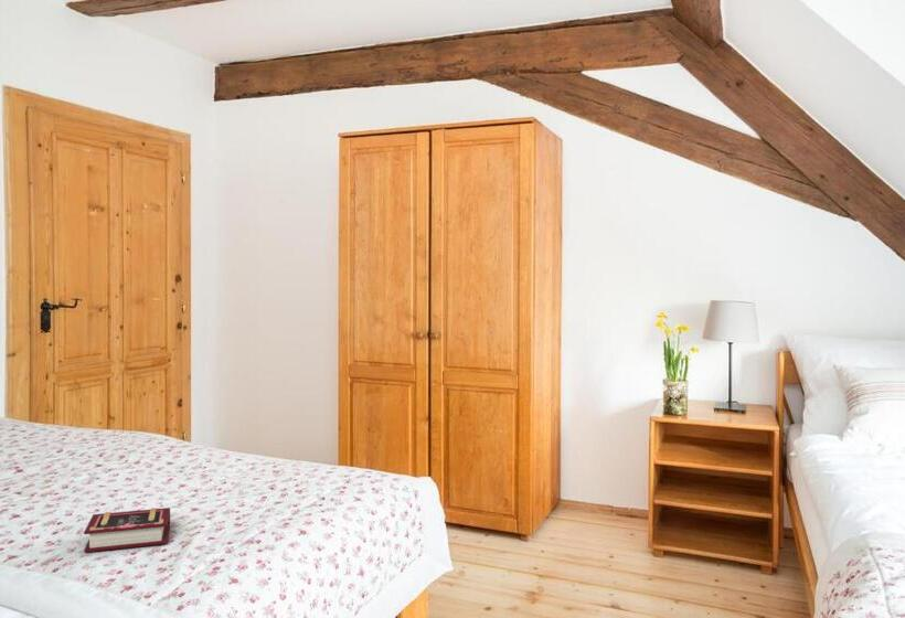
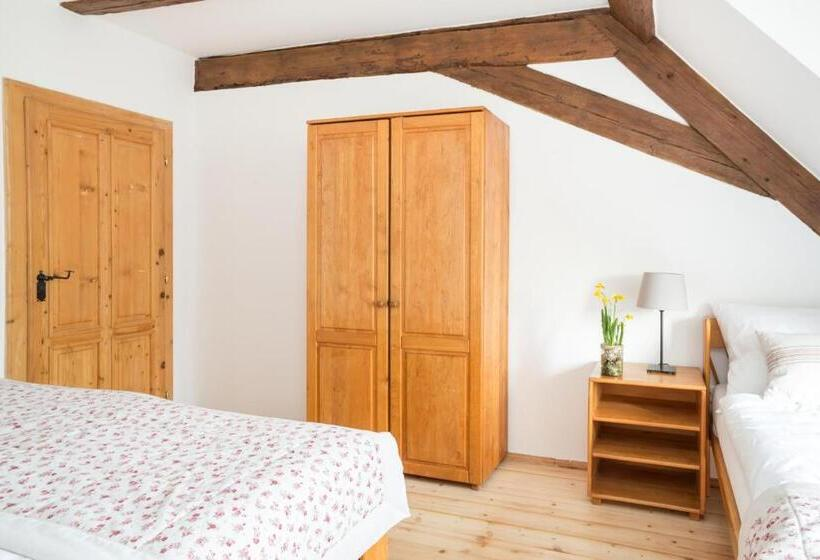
- book [83,507,171,553]
